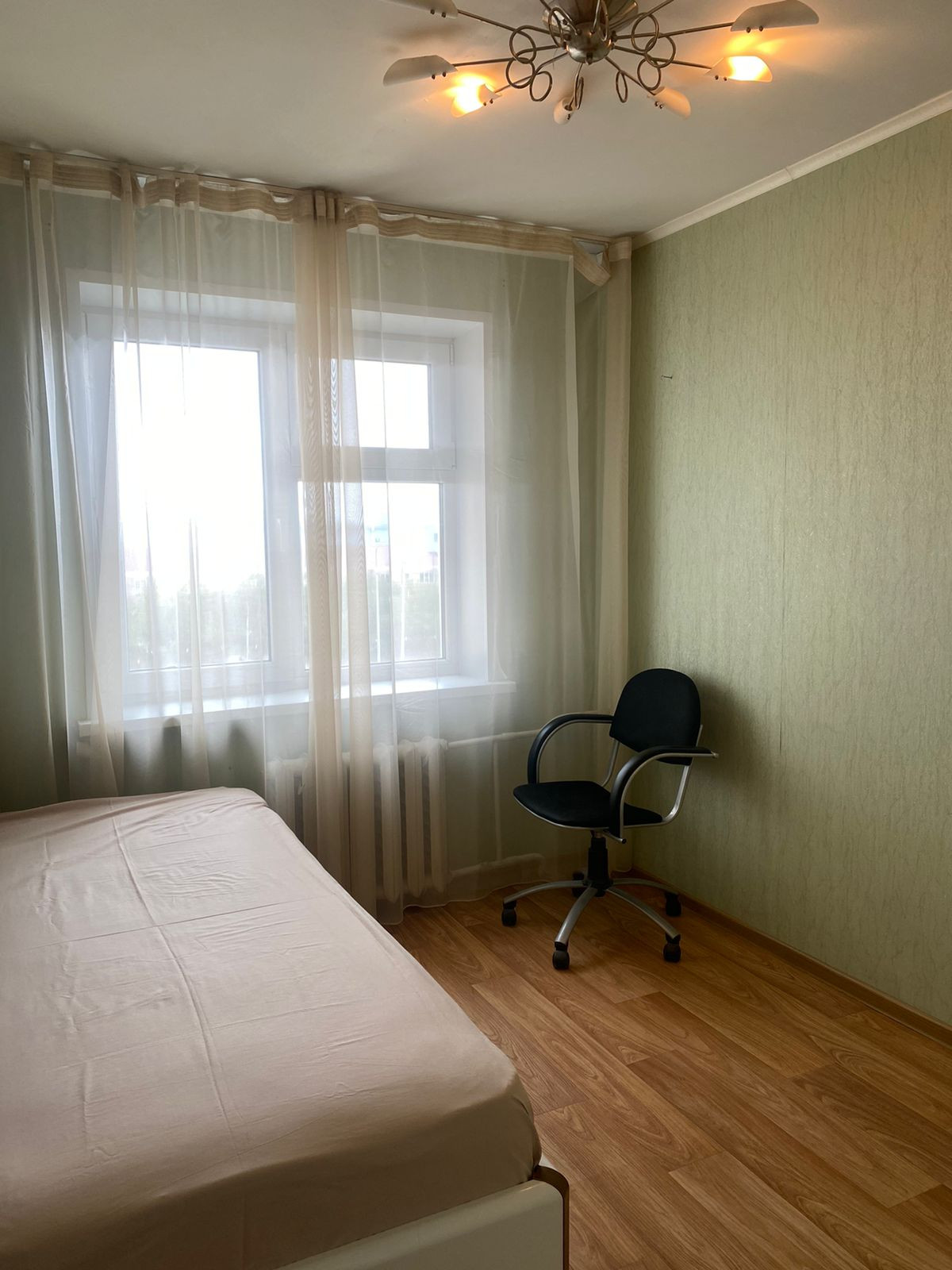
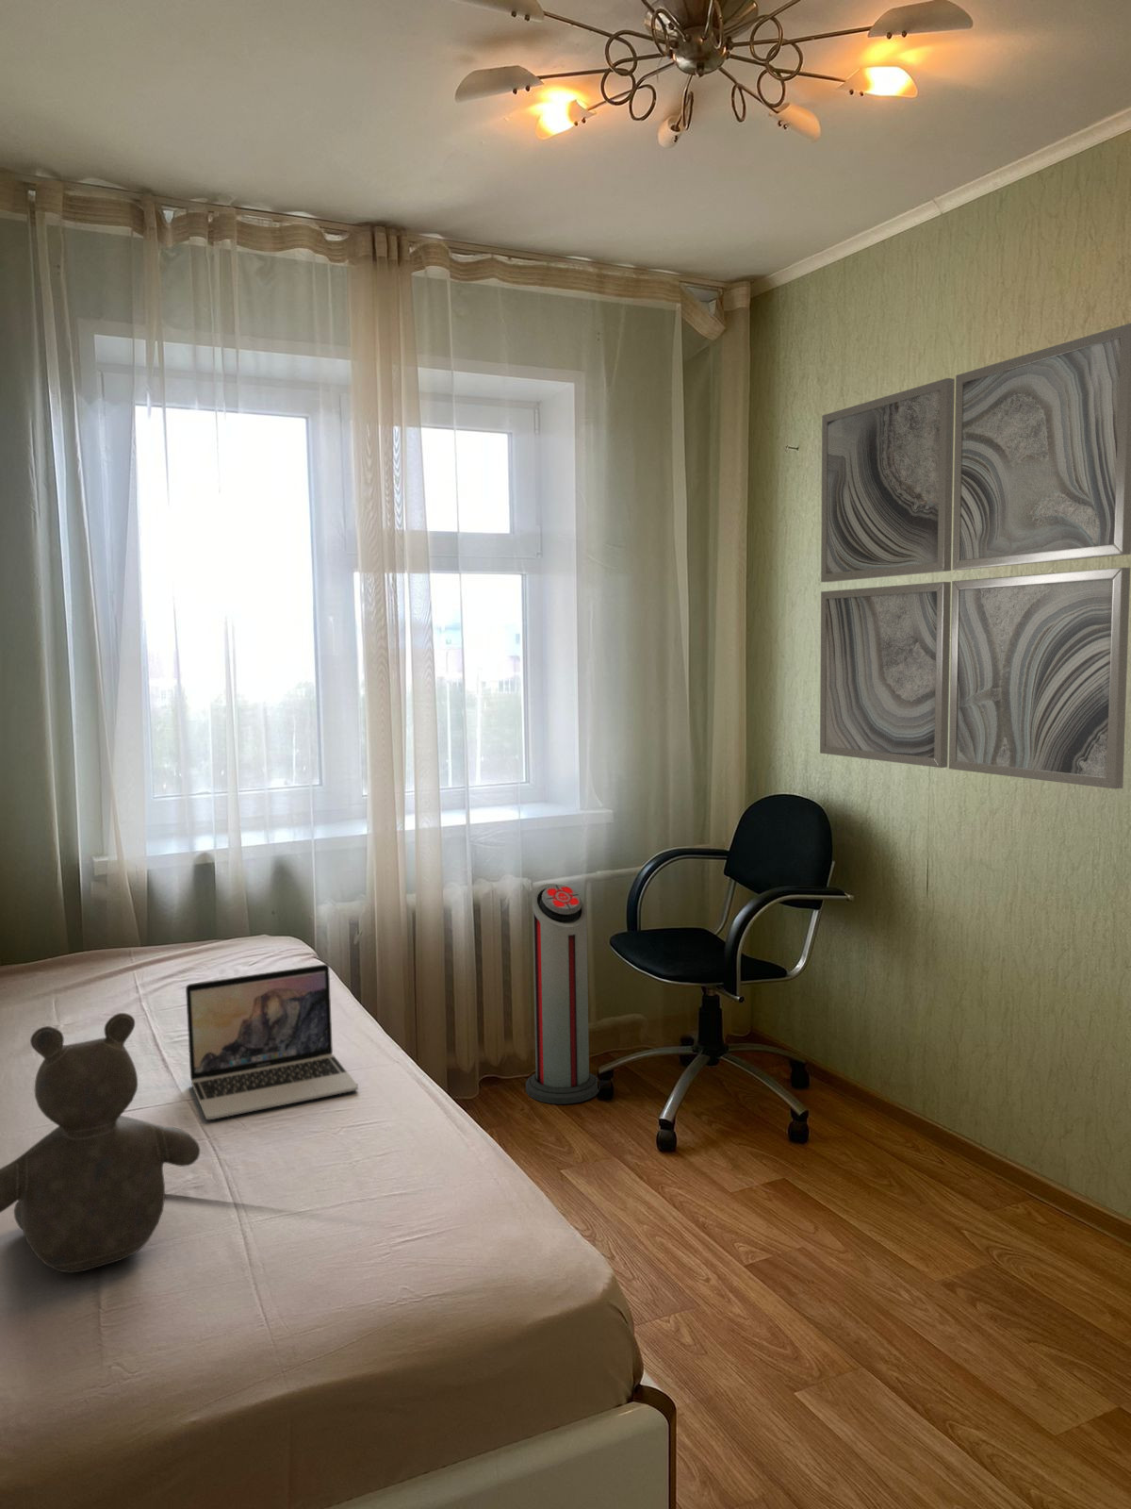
+ wall art [819,322,1131,790]
+ teddy bear [0,1012,201,1274]
+ laptop [184,962,359,1120]
+ air purifier [525,883,600,1105]
